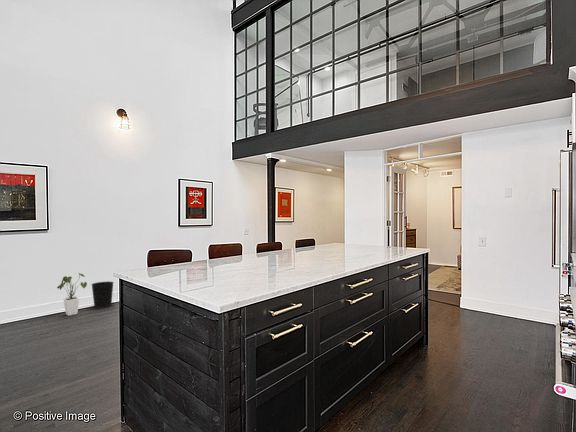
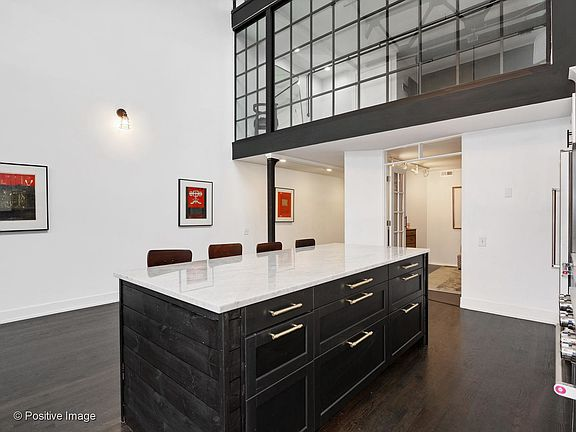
- house plant [56,272,88,317]
- wastebasket [90,280,115,309]
